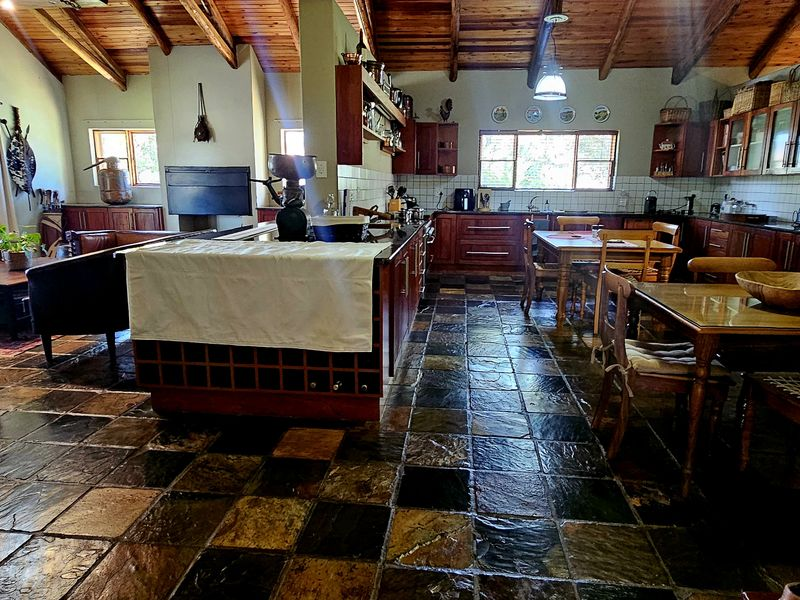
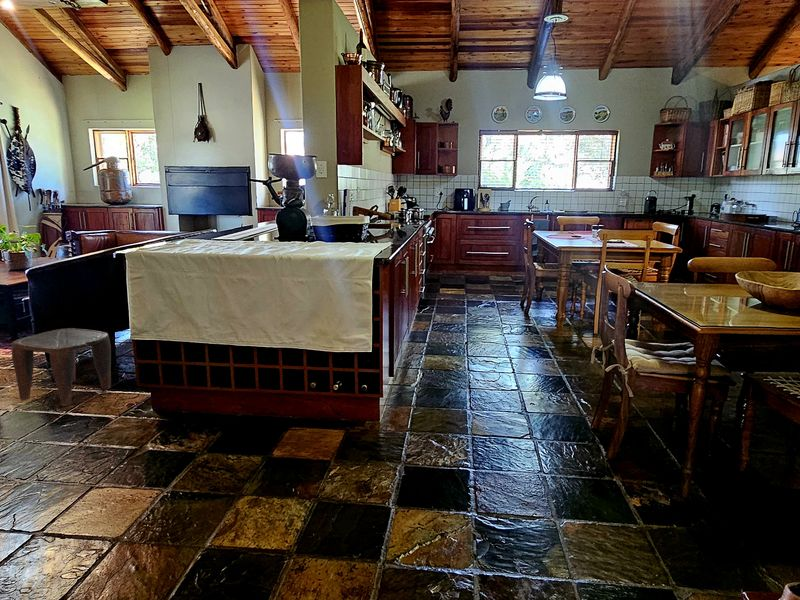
+ stool [11,327,112,407]
